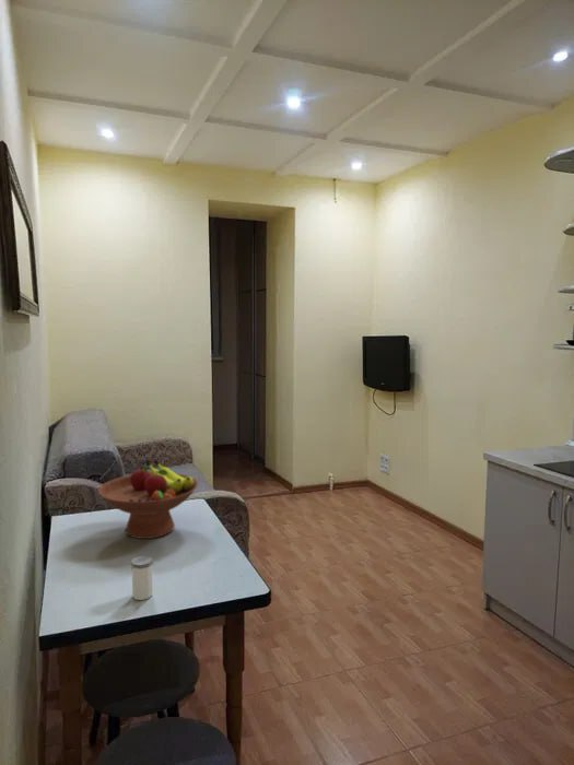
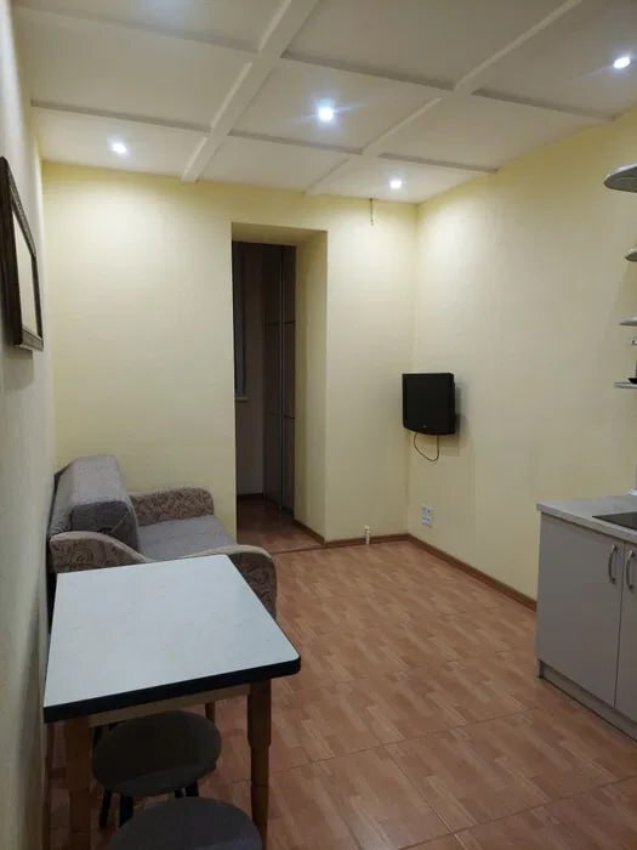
- fruit bowl [97,458,199,540]
- salt shaker [130,555,154,601]
